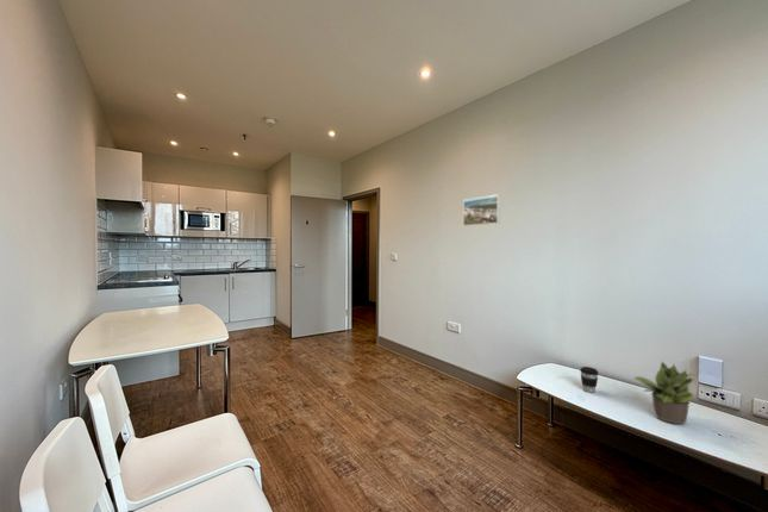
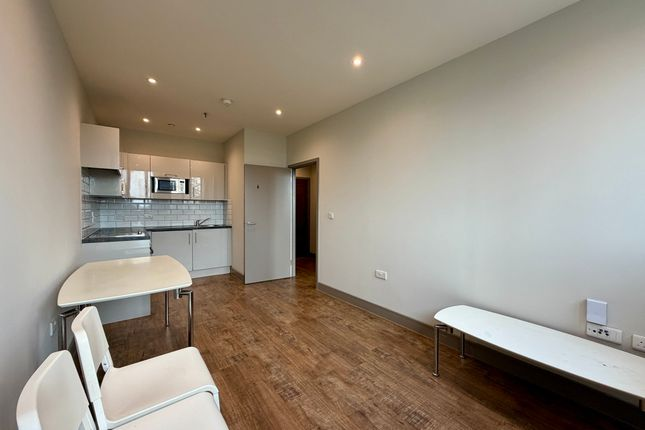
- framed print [462,193,501,227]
- coffee cup [579,366,600,394]
- potted plant [632,360,698,425]
